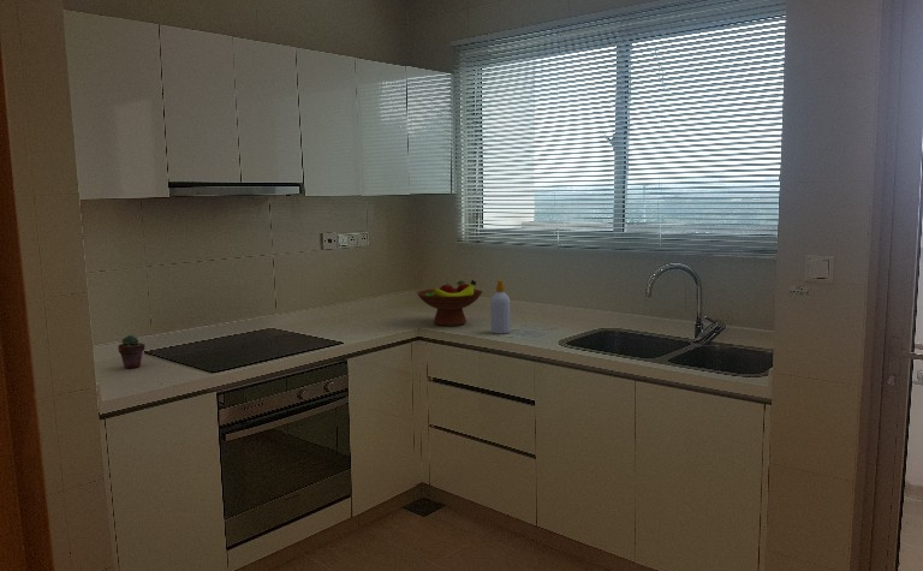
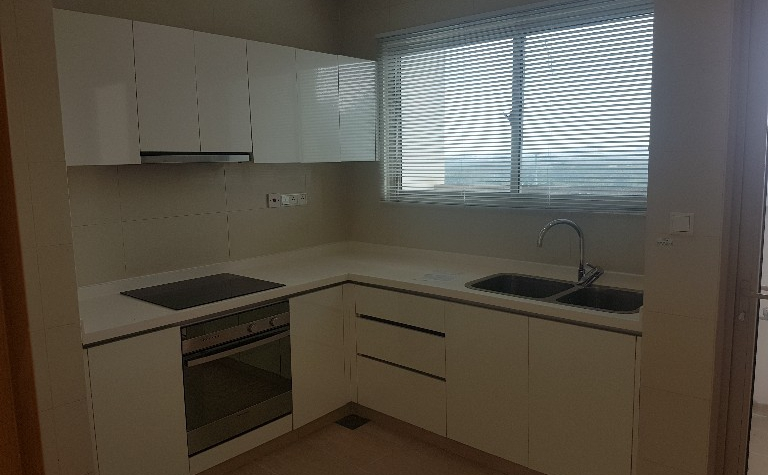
- potted succulent [117,334,145,369]
- fruit bowl [416,279,483,327]
- soap bottle [489,279,511,335]
